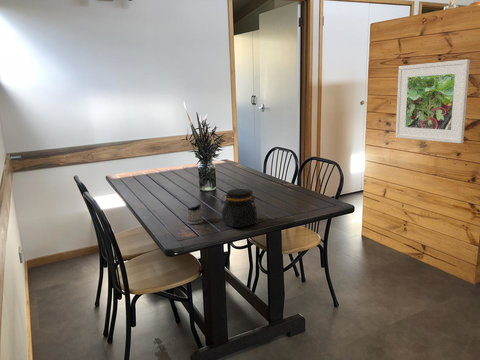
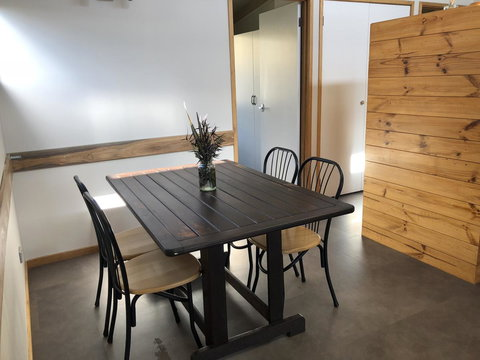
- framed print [395,58,471,144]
- jar [220,188,258,228]
- tea glass holder [180,203,204,225]
